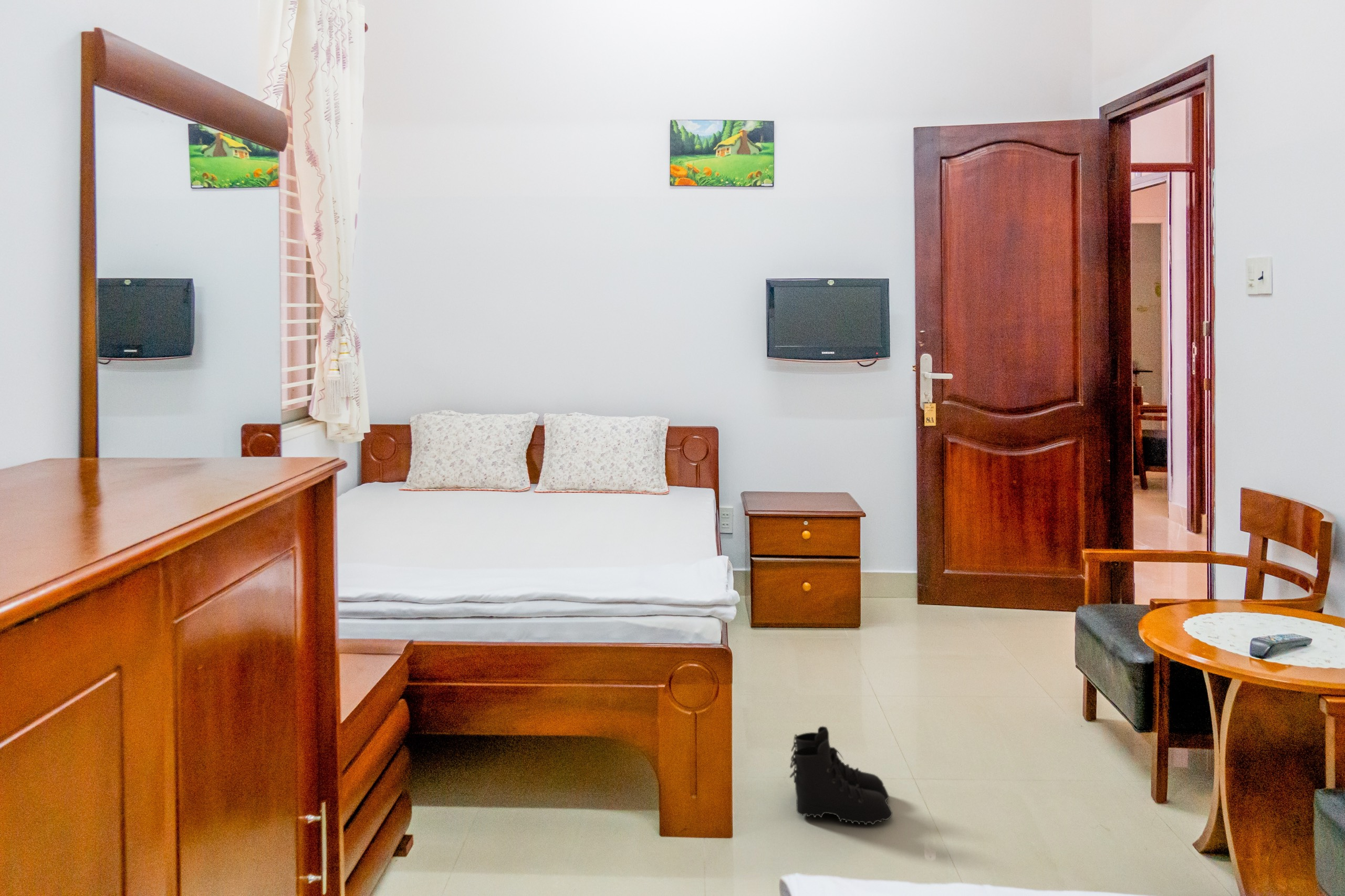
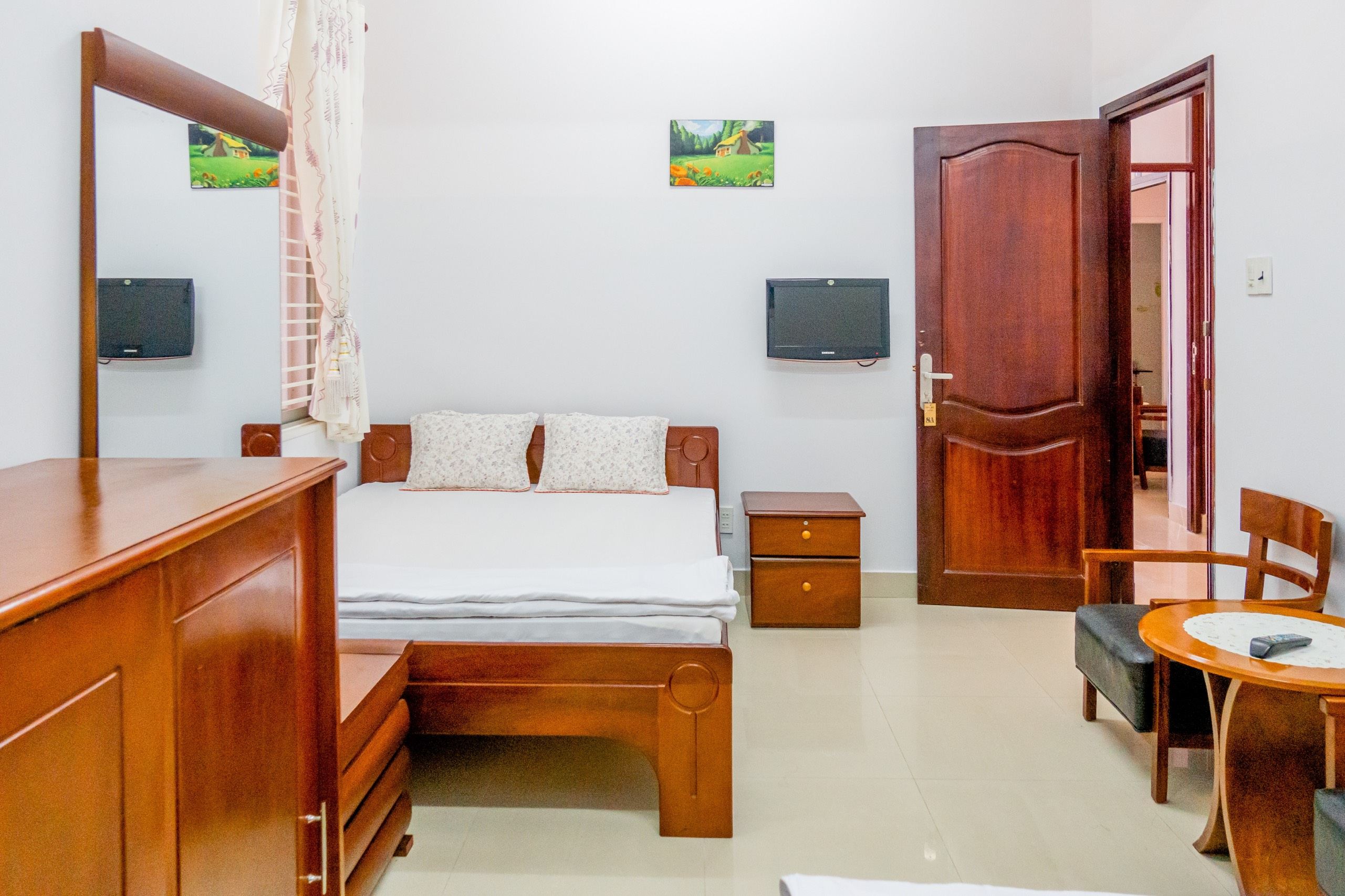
- boots [789,726,893,826]
